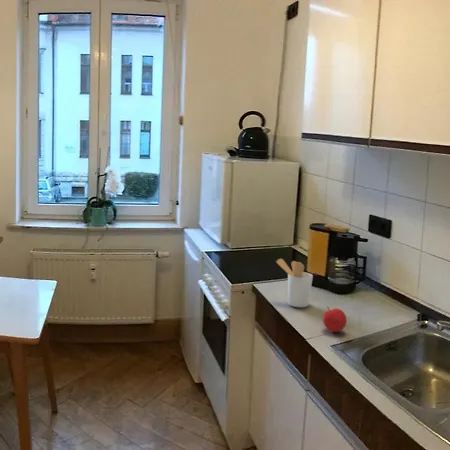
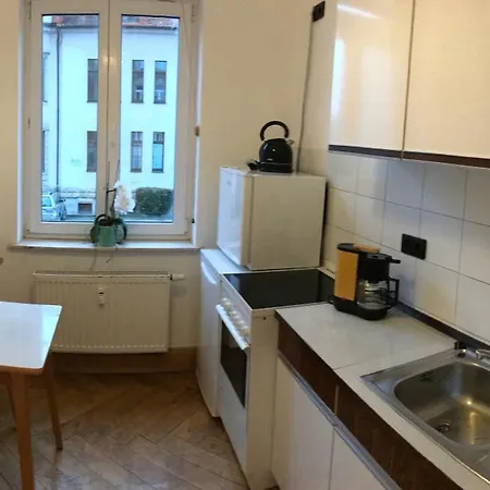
- fruit [322,306,347,333]
- utensil holder [275,258,314,308]
